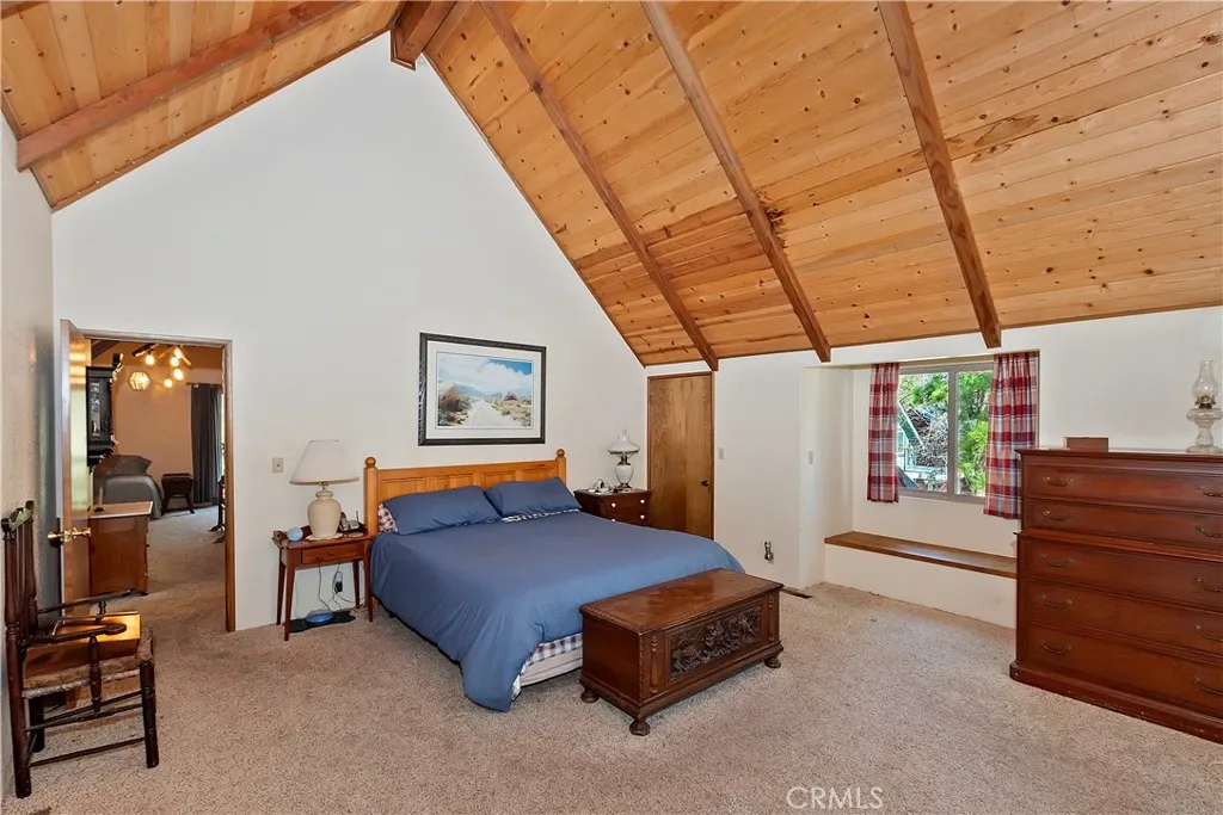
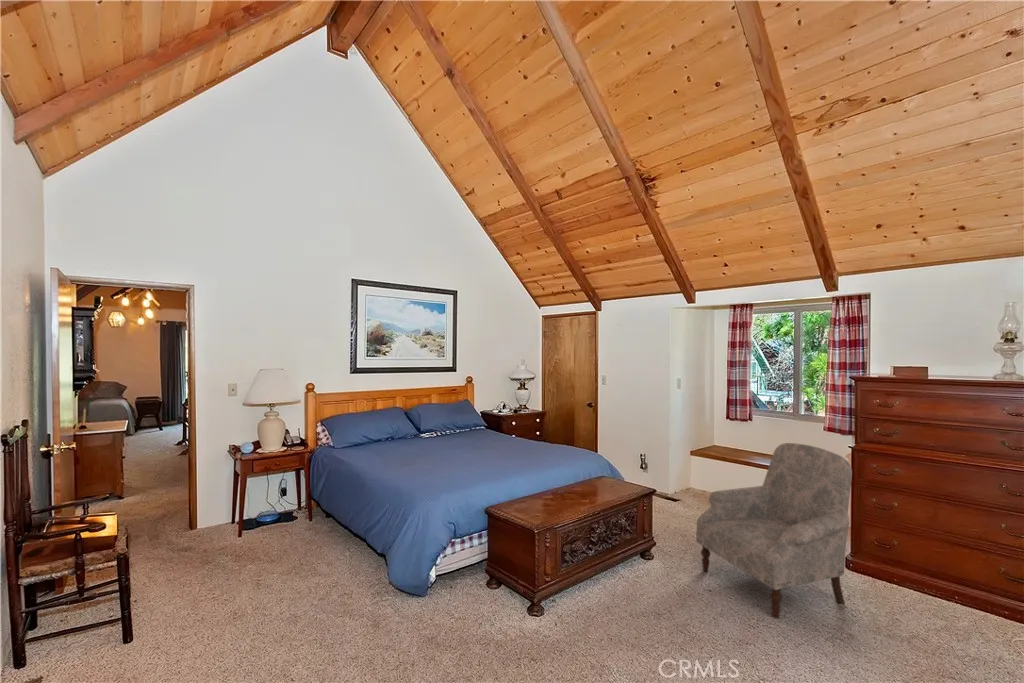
+ armchair [695,442,853,620]
